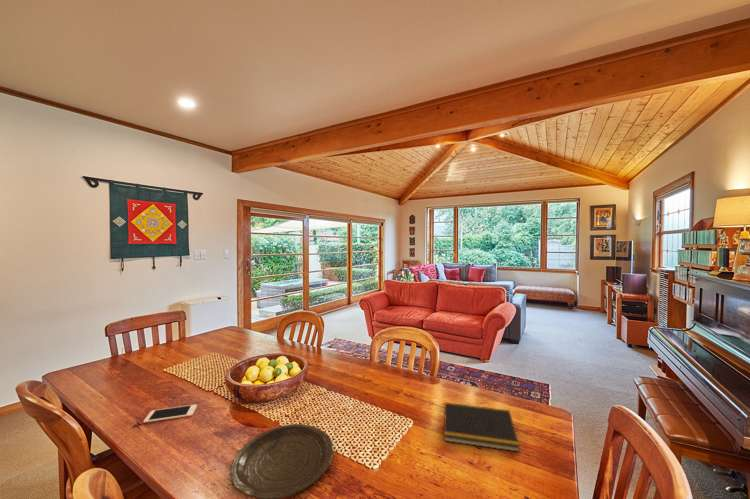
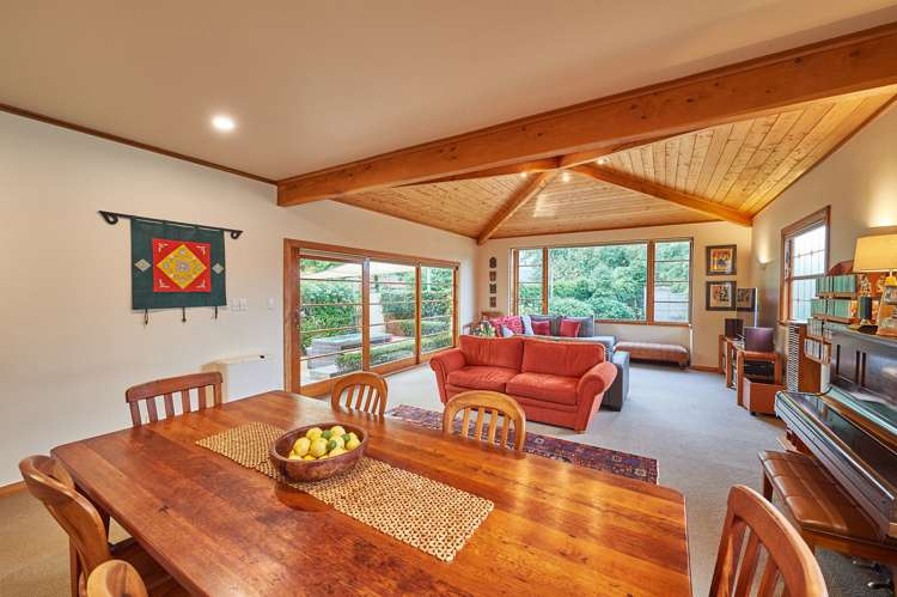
- cell phone [142,403,198,424]
- plate [229,423,334,499]
- notepad [442,402,521,453]
